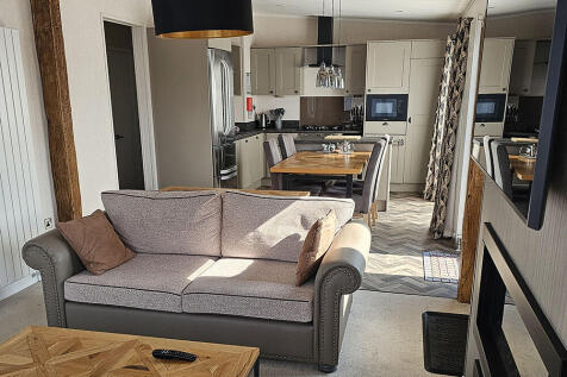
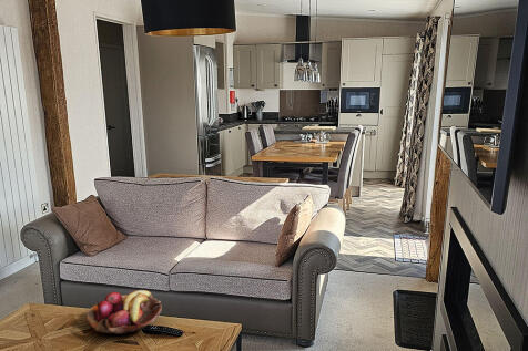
+ fruit basket [85,289,163,335]
